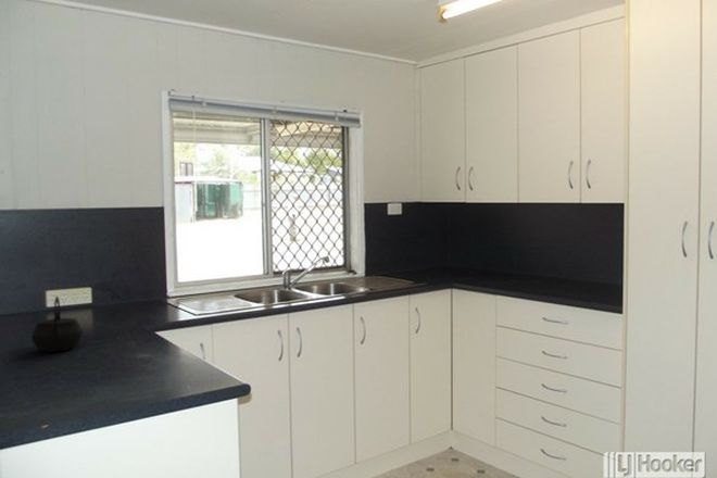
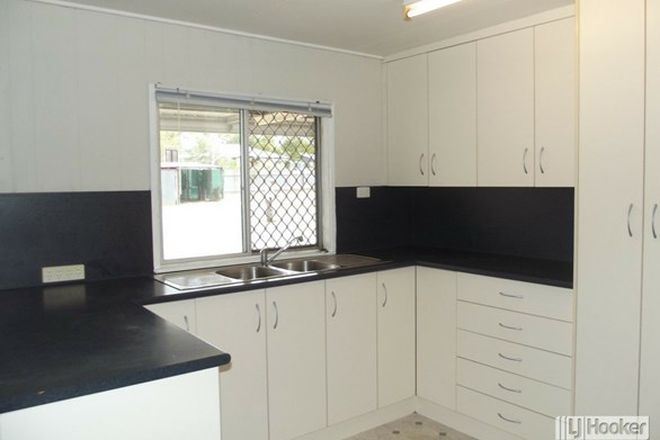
- kettle [30,295,85,353]
